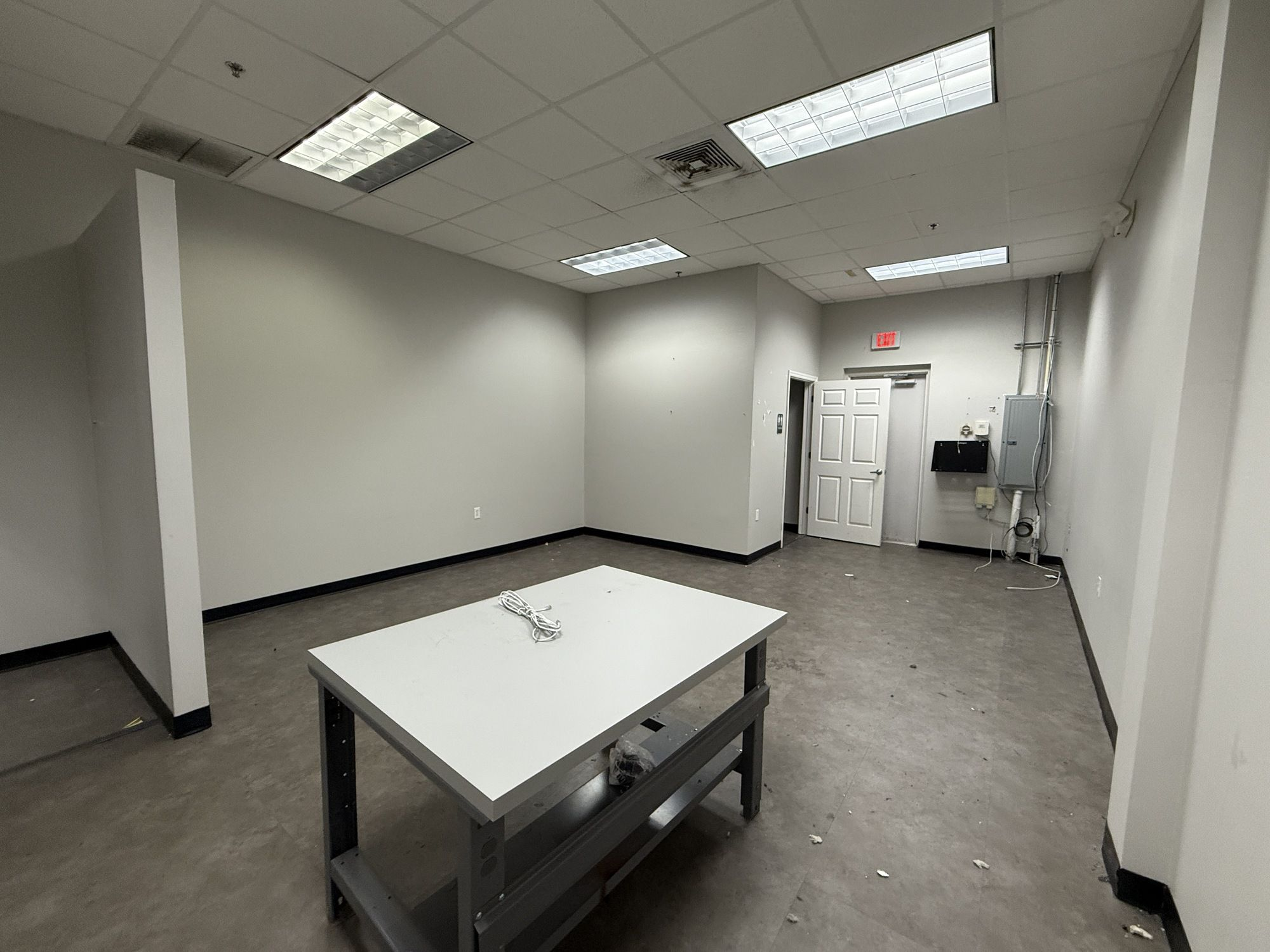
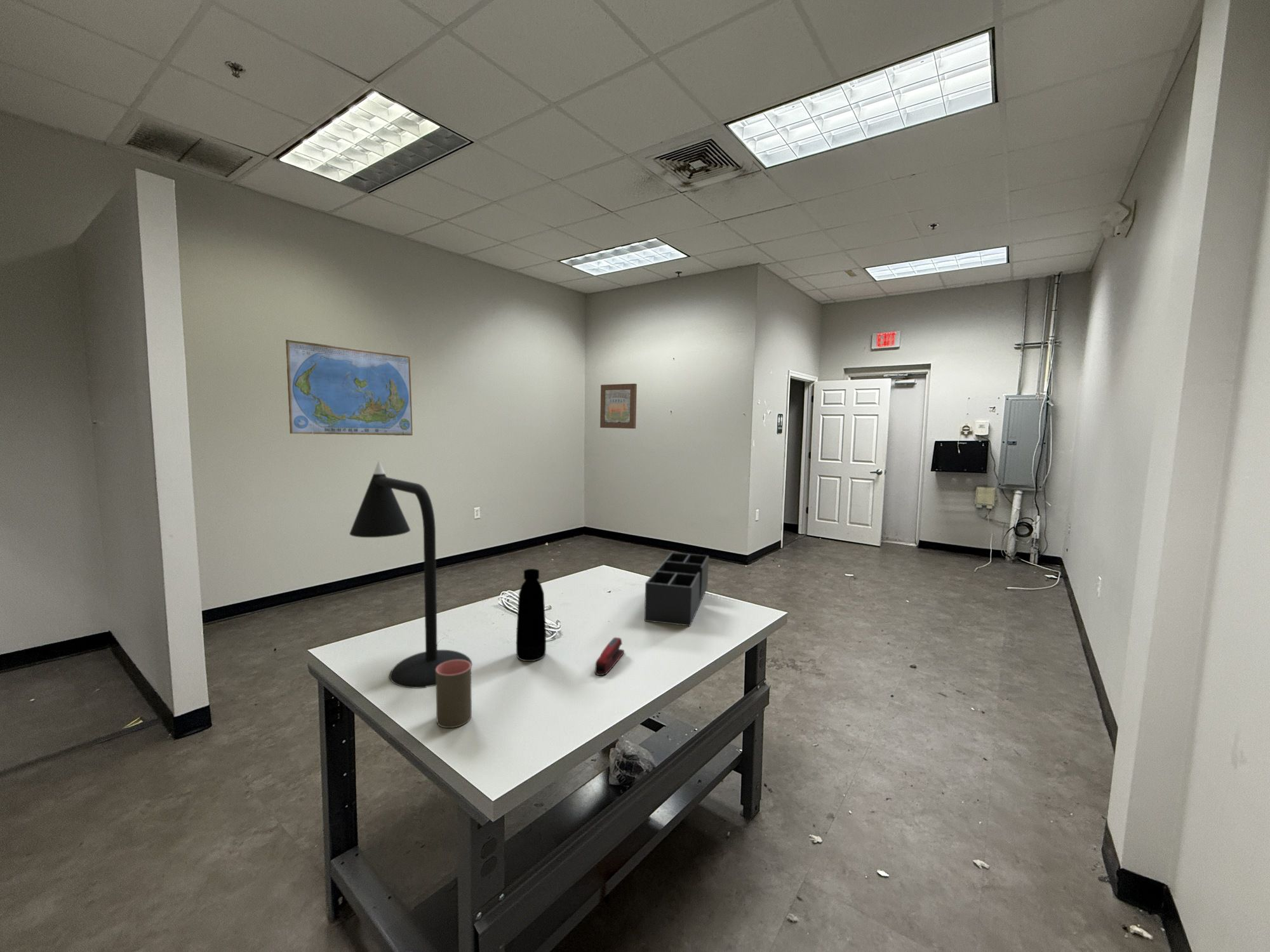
+ stapler [594,637,625,676]
+ desk lamp [349,459,472,689]
+ wall art [599,383,638,429]
+ bottle [516,568,547,662]
+ world map [285,339,413,436]
+ desk organizer [644,552,709,627]
+ cup [436,659,472,729]
